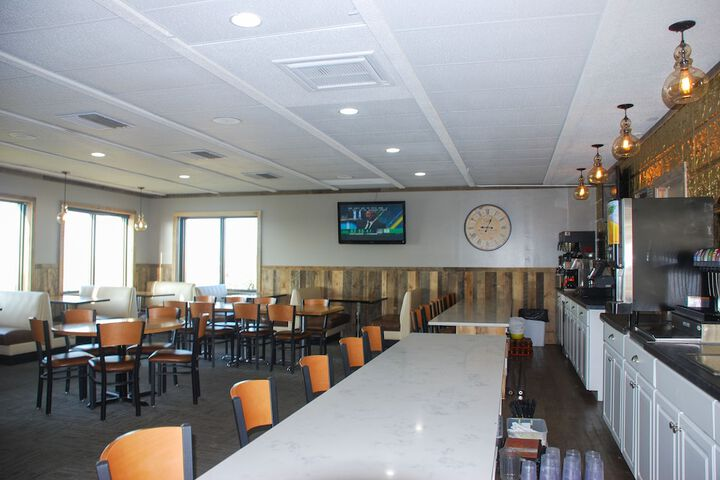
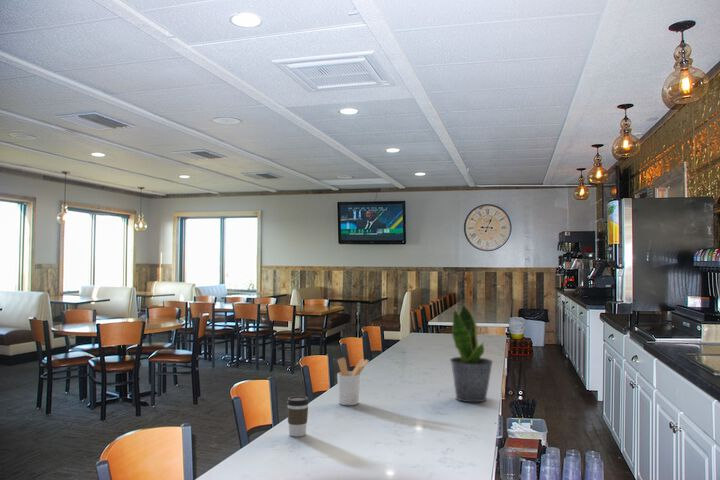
+ potted plant [449,303,494,404]
+ coffee cup [286,395,310,438]
+ utensil holder [336,357,370,406]
